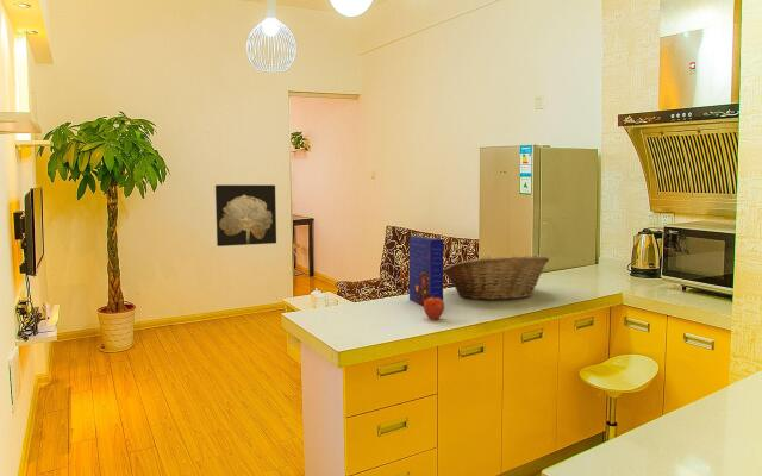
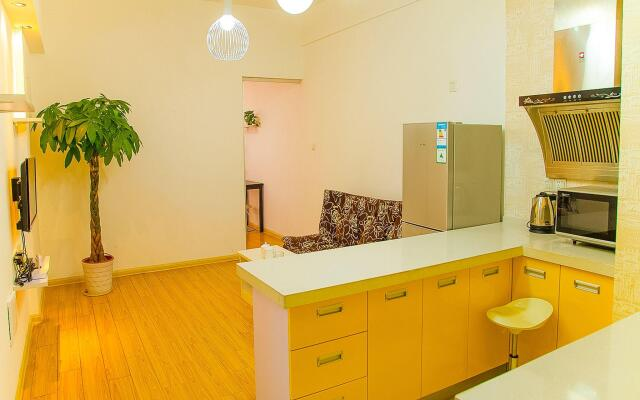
- fruit basket [443,253,550,301]
- cereal box [408,234,444,307]
- apple [423,295,445,320]
- wall art [214,184,277,248]
